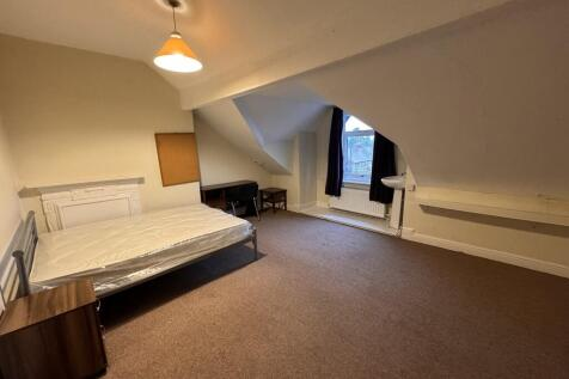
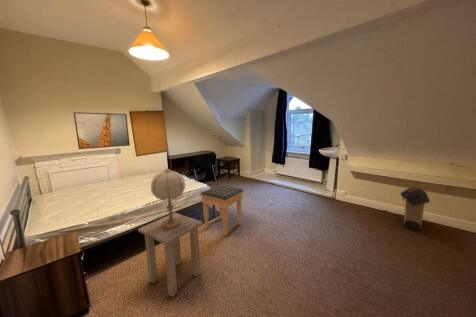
+ footstool [199,184,245,237]
+ laundry hamper [399,183,431,231]
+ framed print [72,111,131,150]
+ table lamp [150,167,187,229]
+ side table [137,212,204,298]
